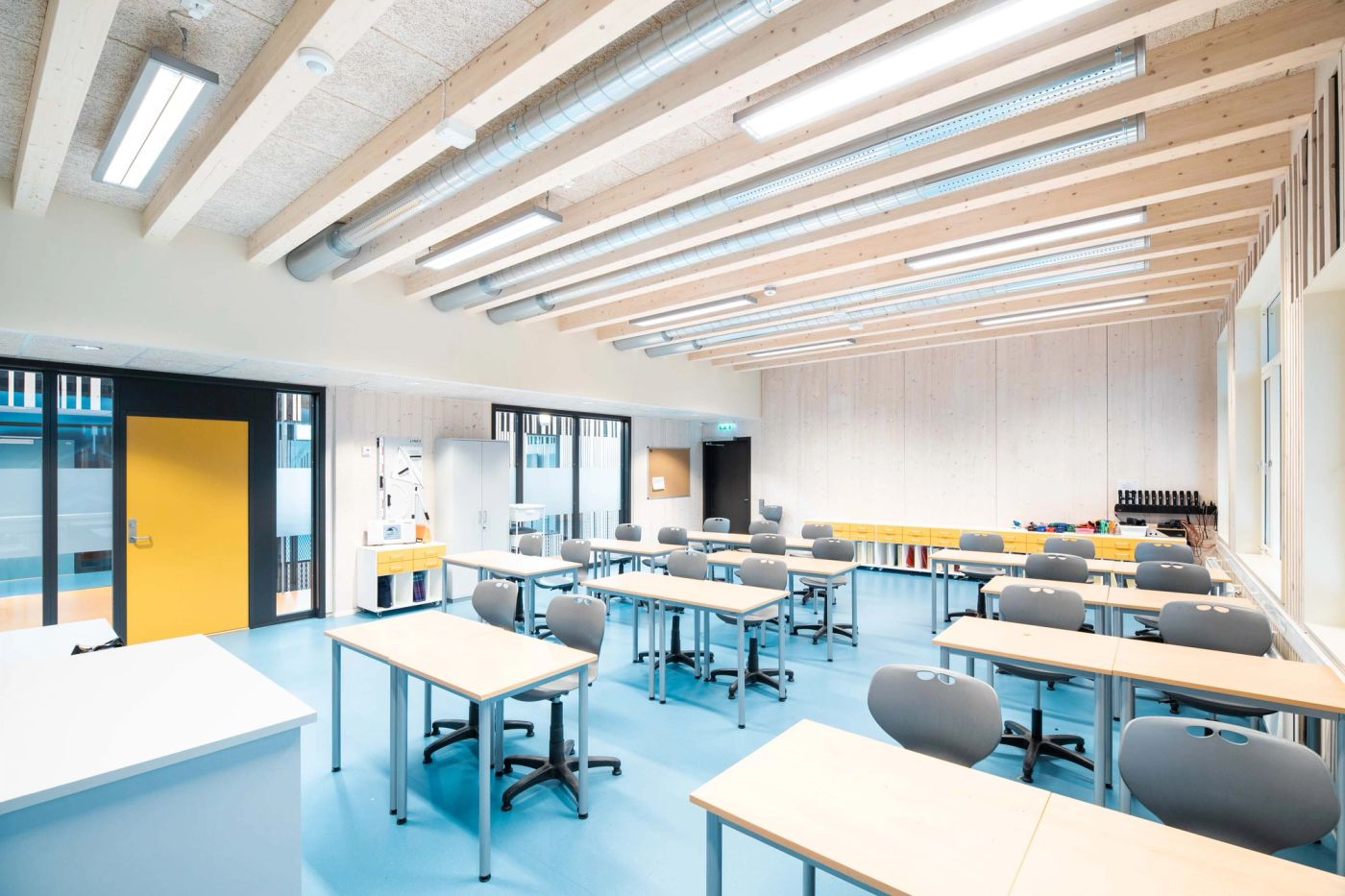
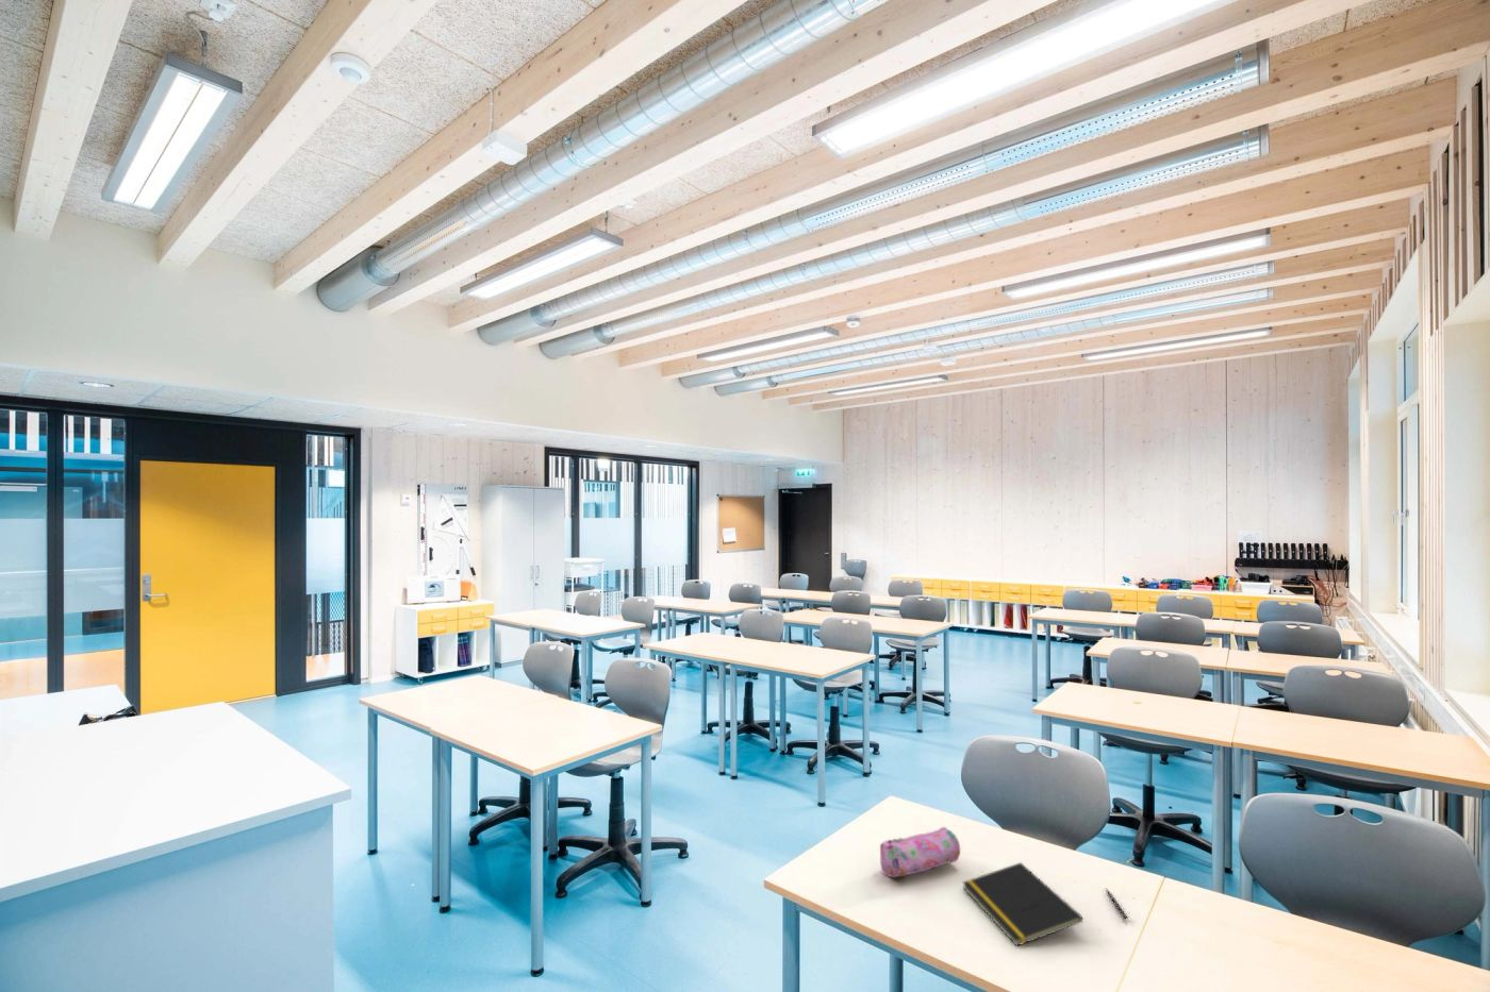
+ pen [1104,888,1128,921]
+ pencil case [880,826,962,878]
+ notepad [962,861,1085,948]
